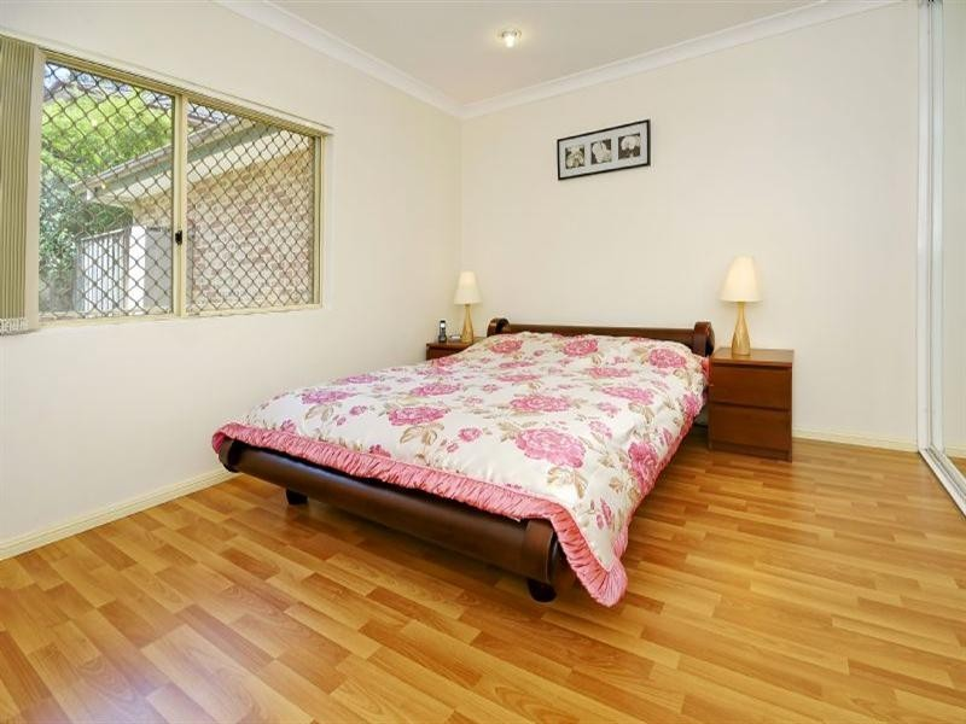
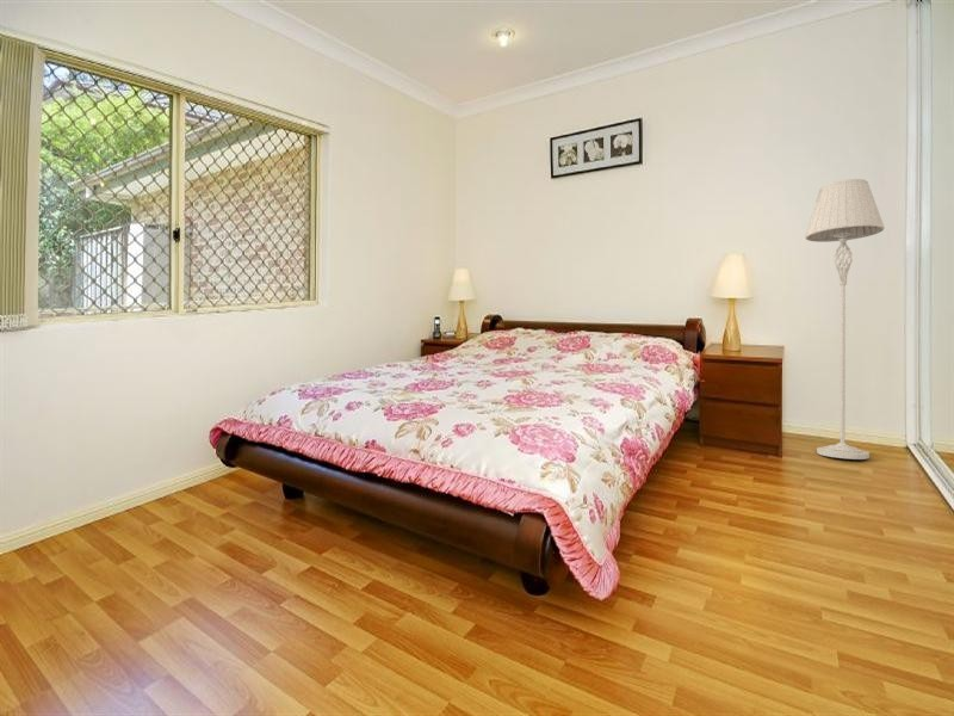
+ floor lamp [804,178,885,461]
